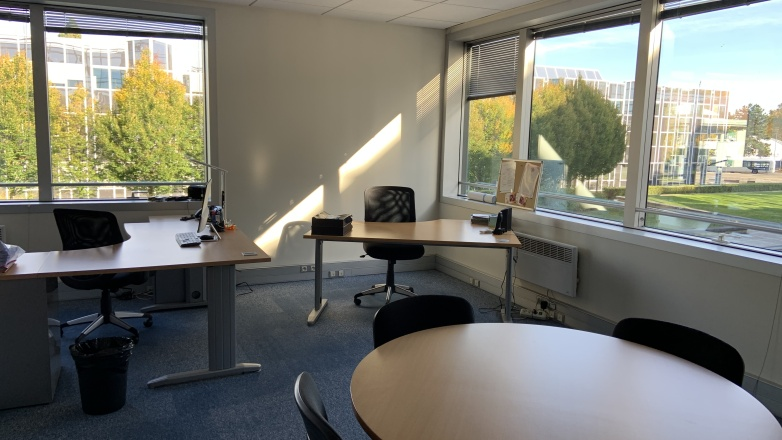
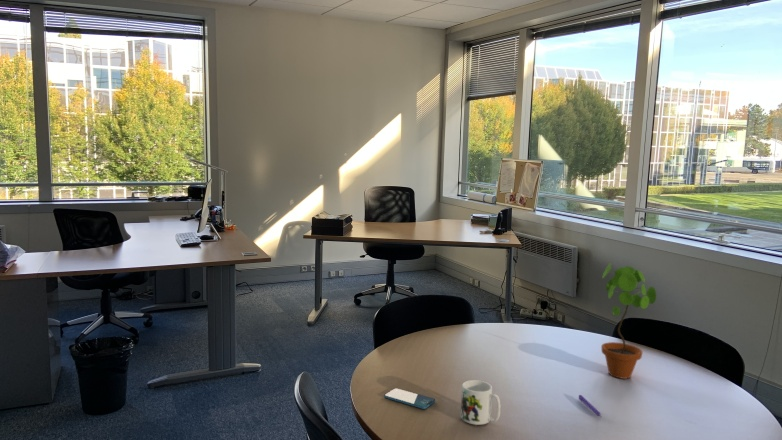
+ smartphone [383,387,436,410]
+ potted plant [600,262,658,380]
+ pen [578,394,602,418]
+ mug [460,379,502,426]
